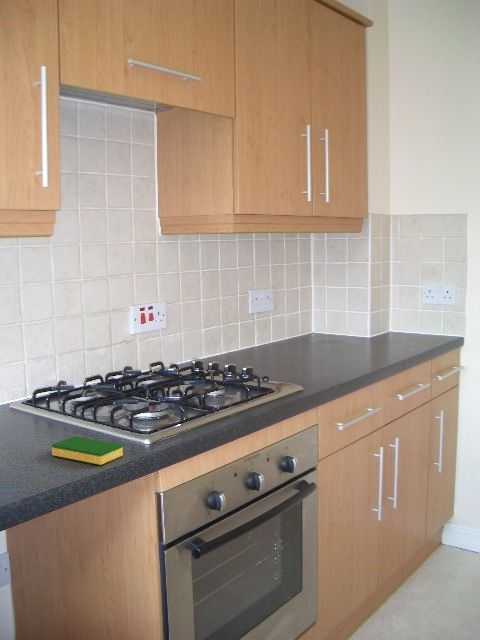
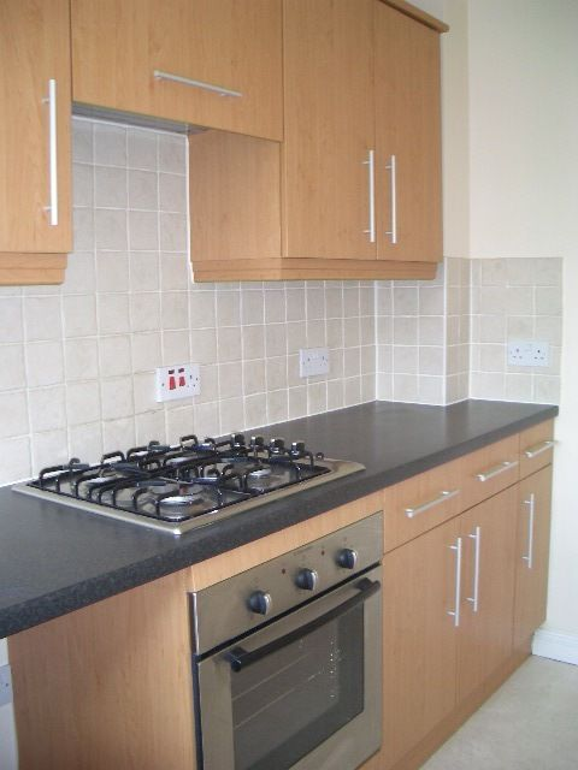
- dish sponge [51,435,124,466]
